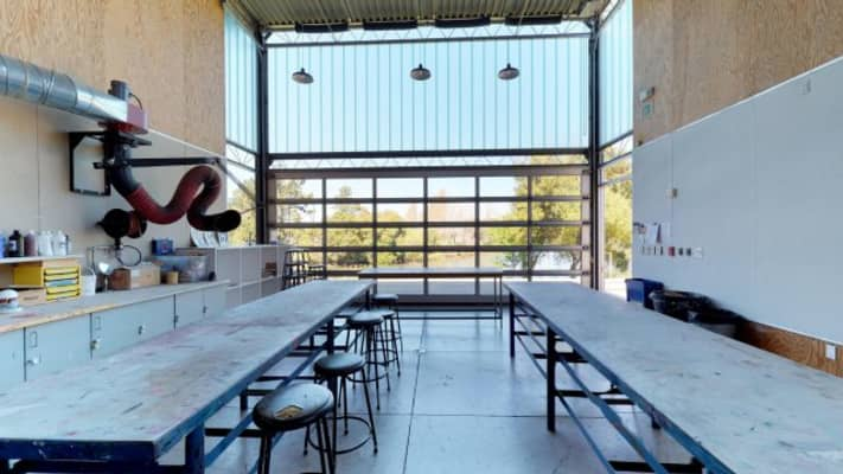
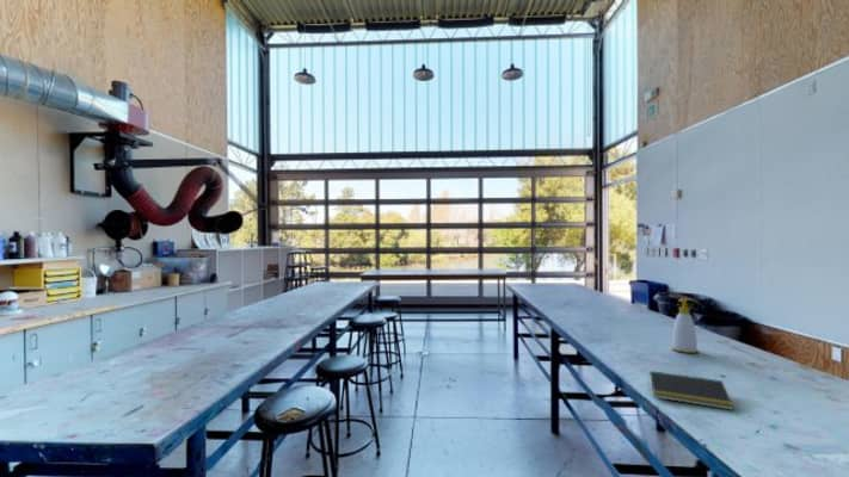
+ notepad [647,370,734,411]
+ soap bottle [670,297,700,354]
